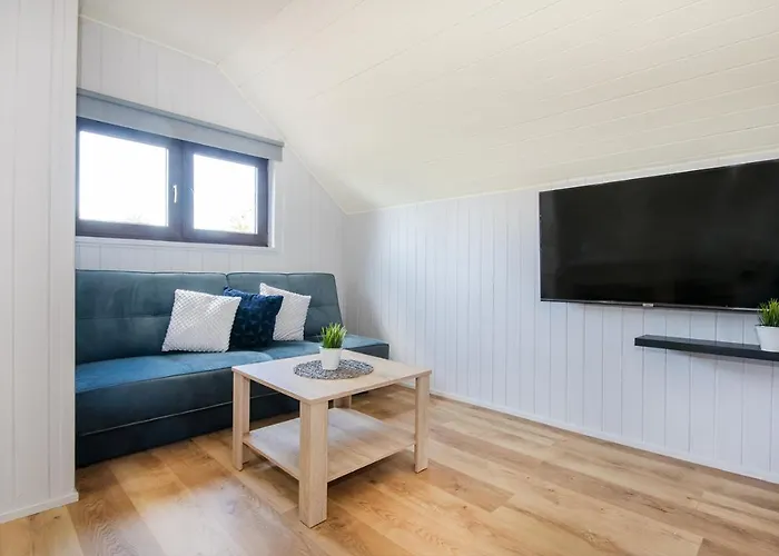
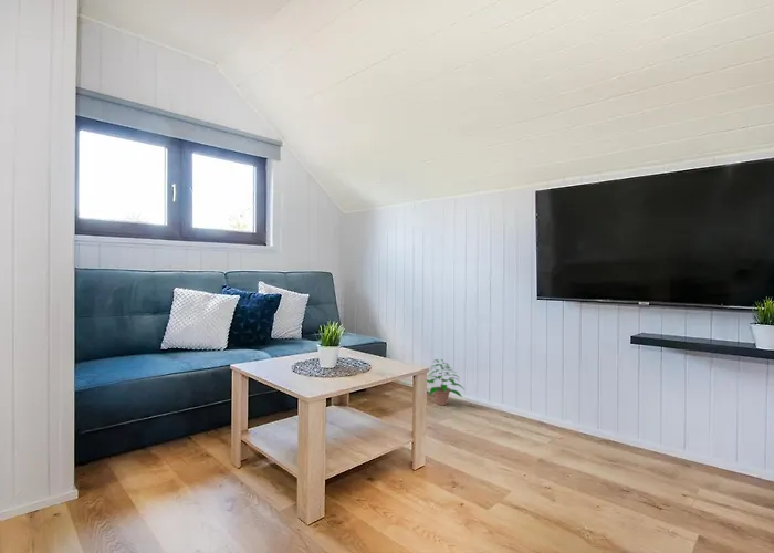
+ potted plant [426,358,466,407]
